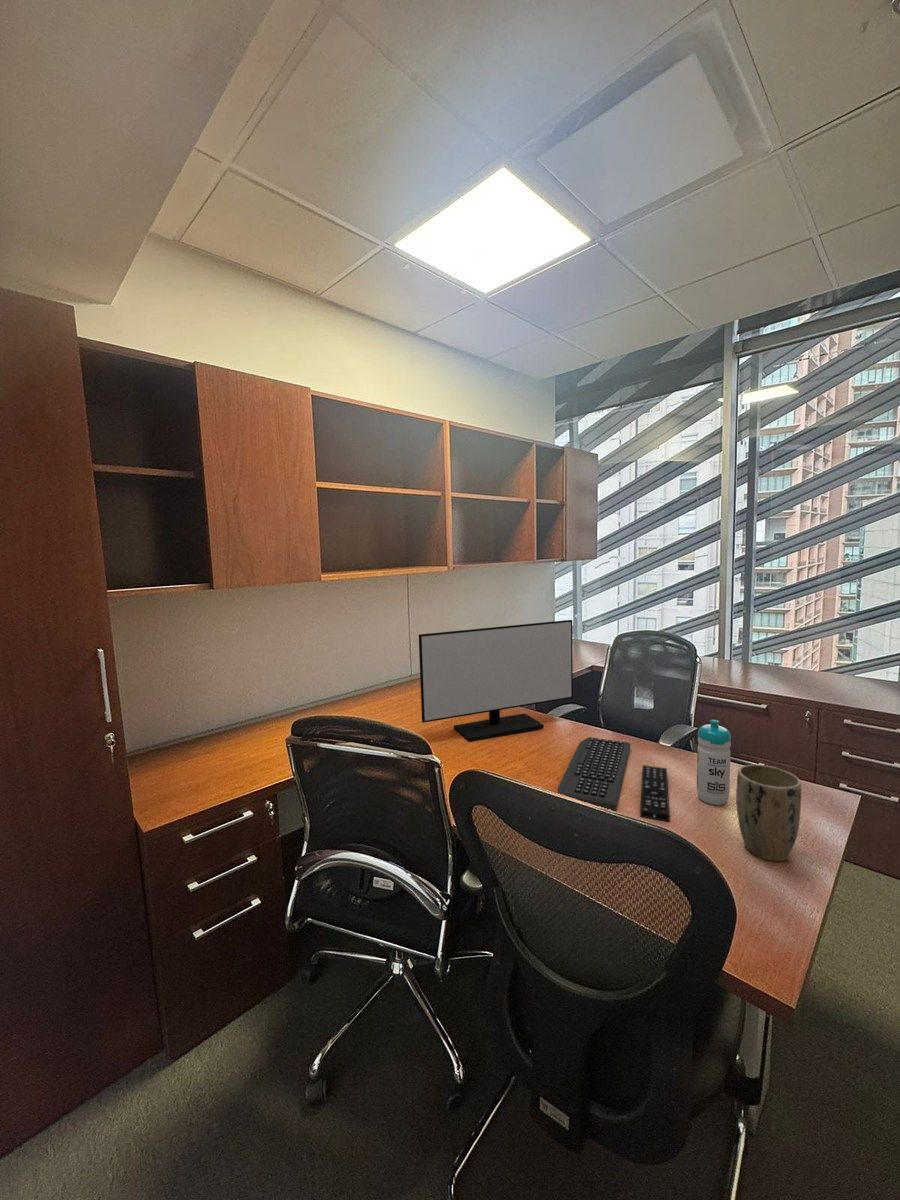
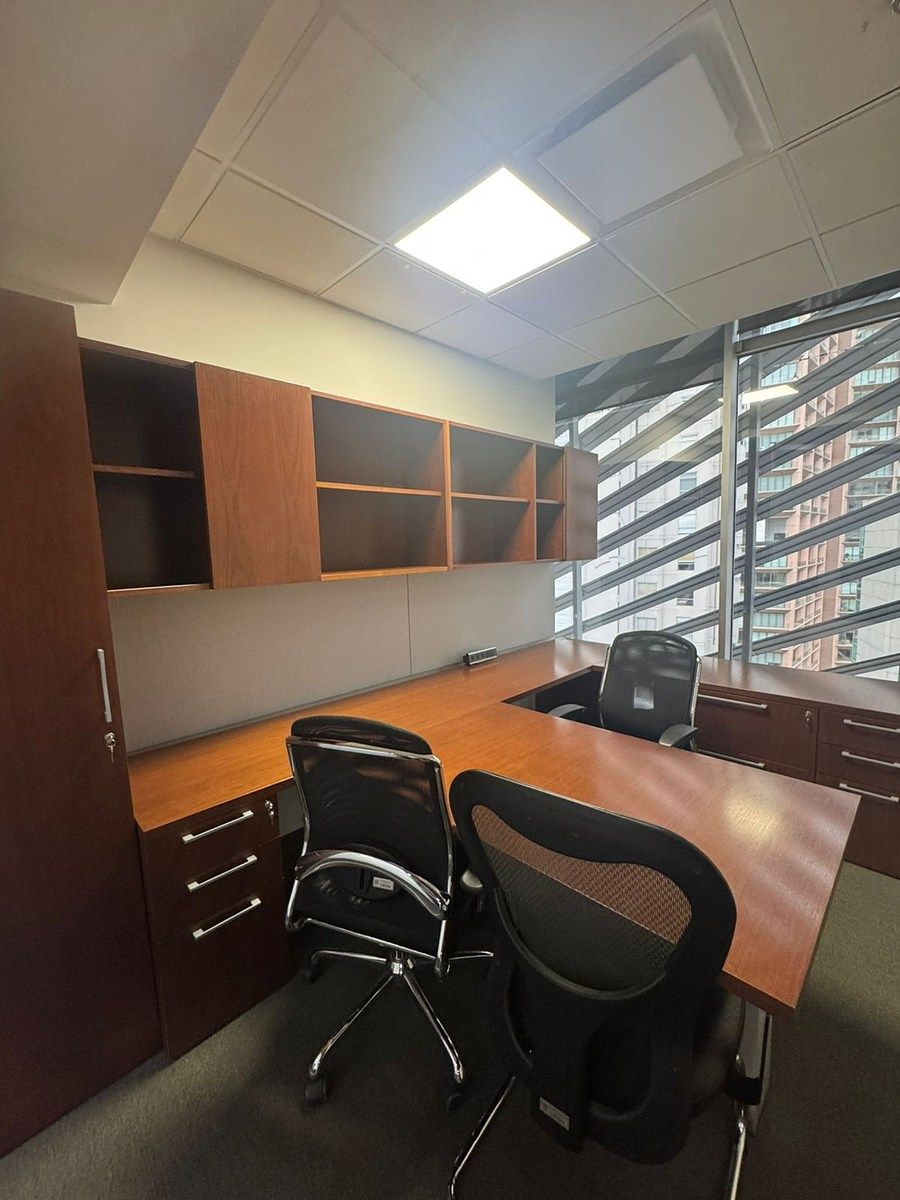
- plant pot [735,764,802,862]
- keyboard [557,736,631,812]
- monitor [418,619,574,743]
- remote control [639,764,670,822]
- water bottle [696,719,732,806]
